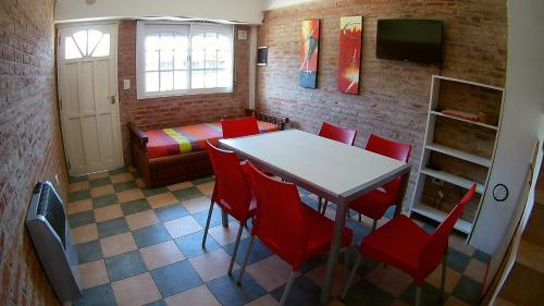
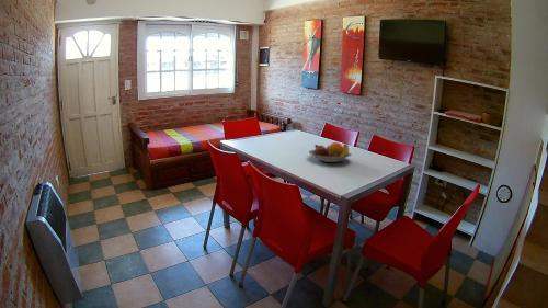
+ fruit bowl [308,141,353,163]
